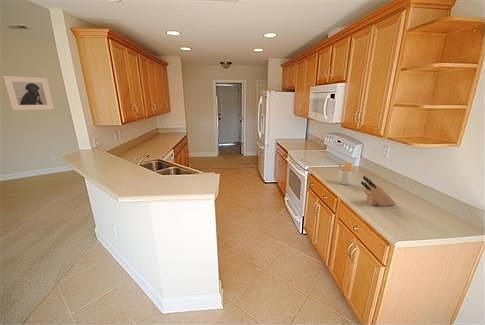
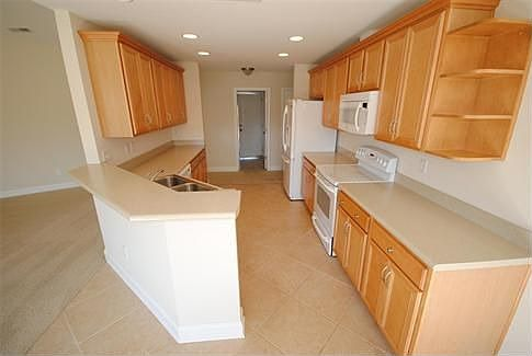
- utensil holder [338,161,356,186]
- knife block [360,175,397,207]
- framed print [2,75,55,111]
